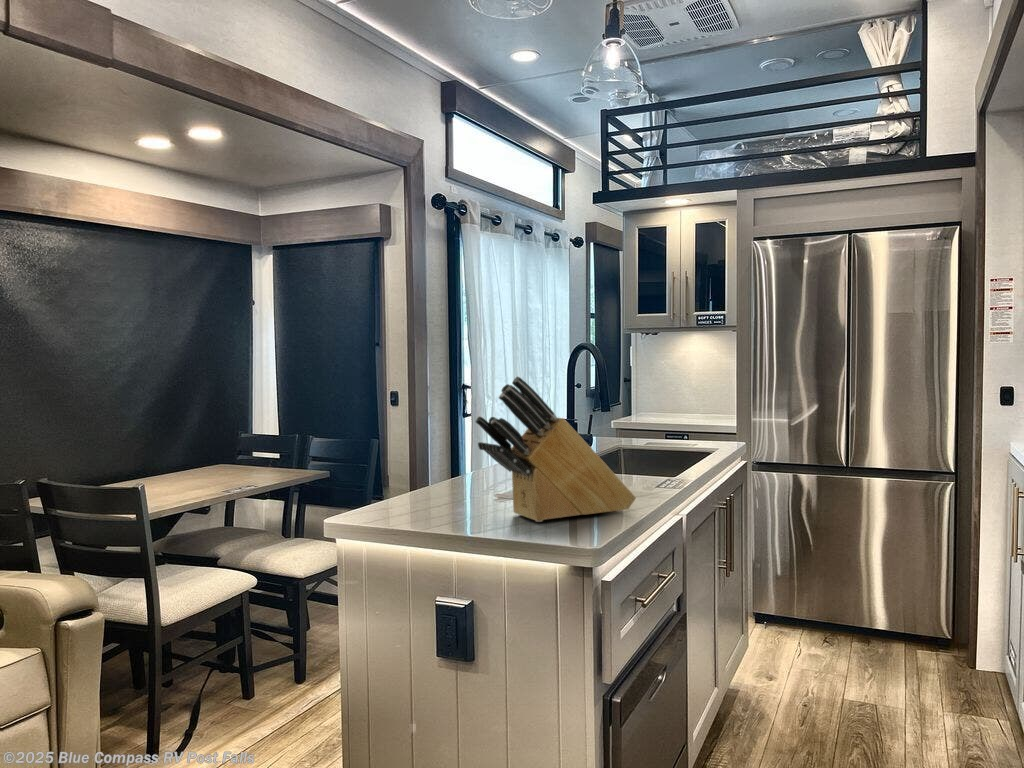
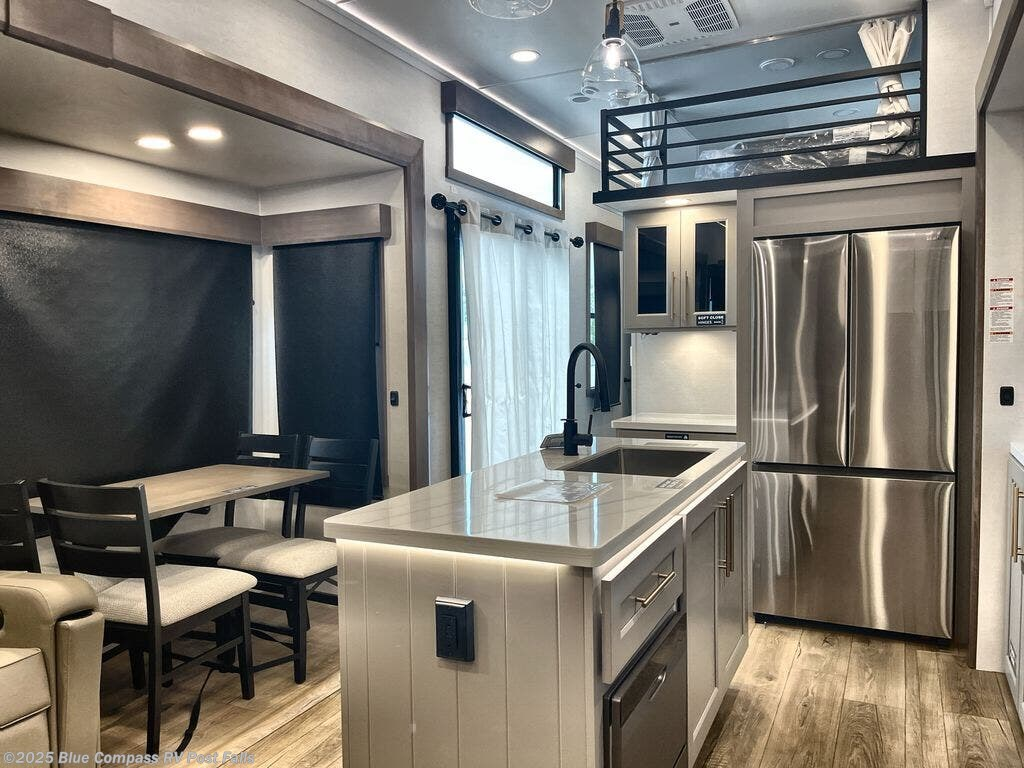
- knife block [474,375,637,523]
